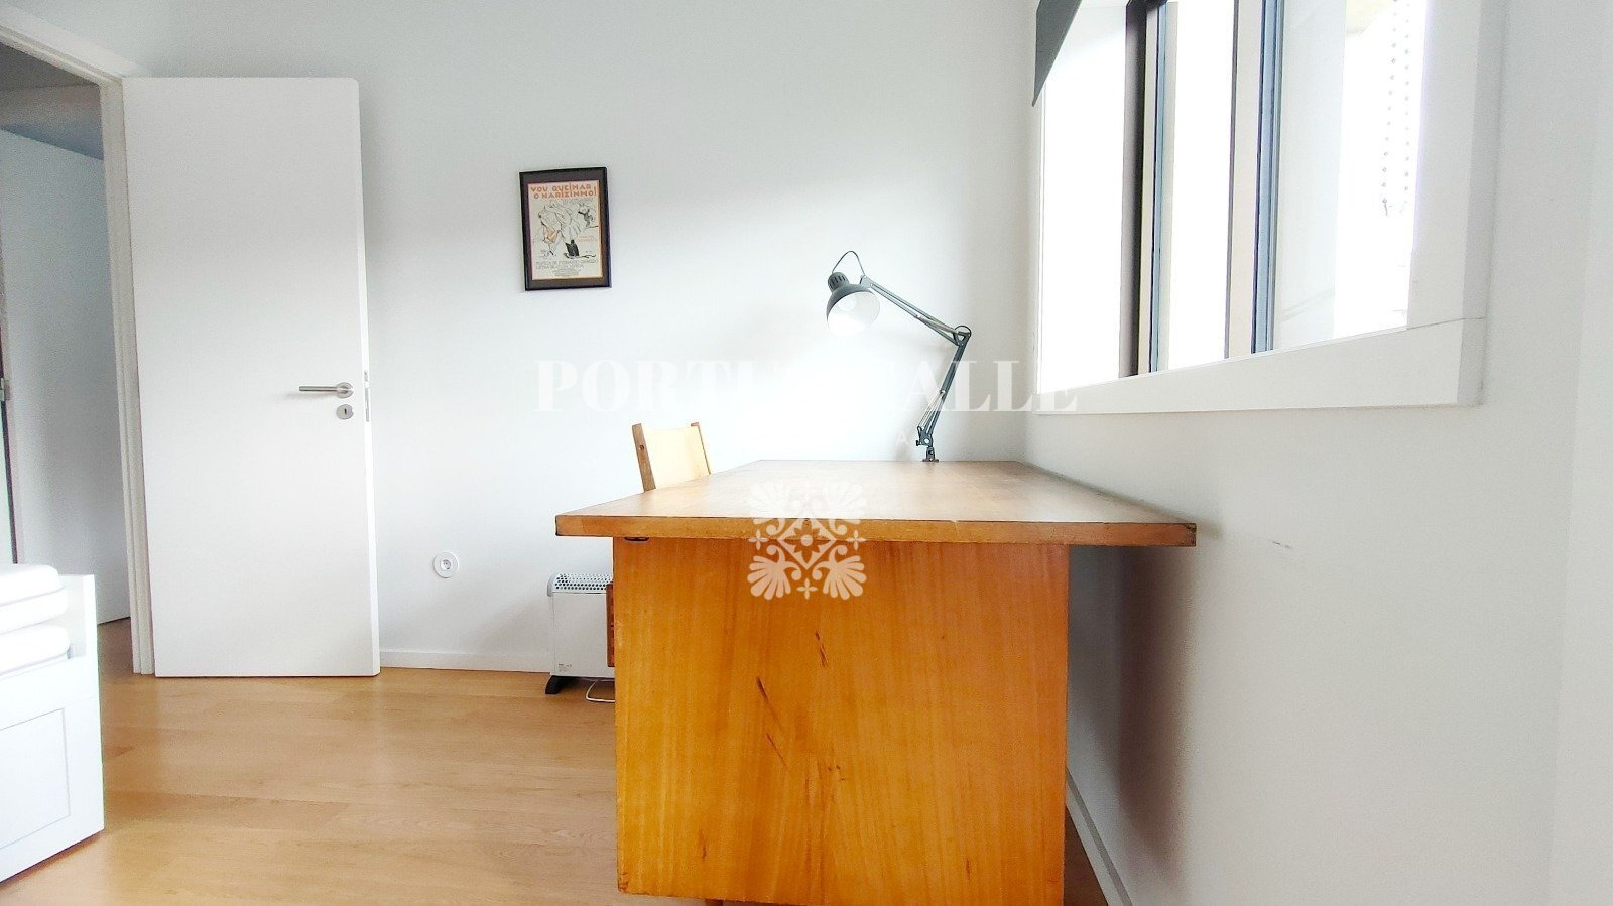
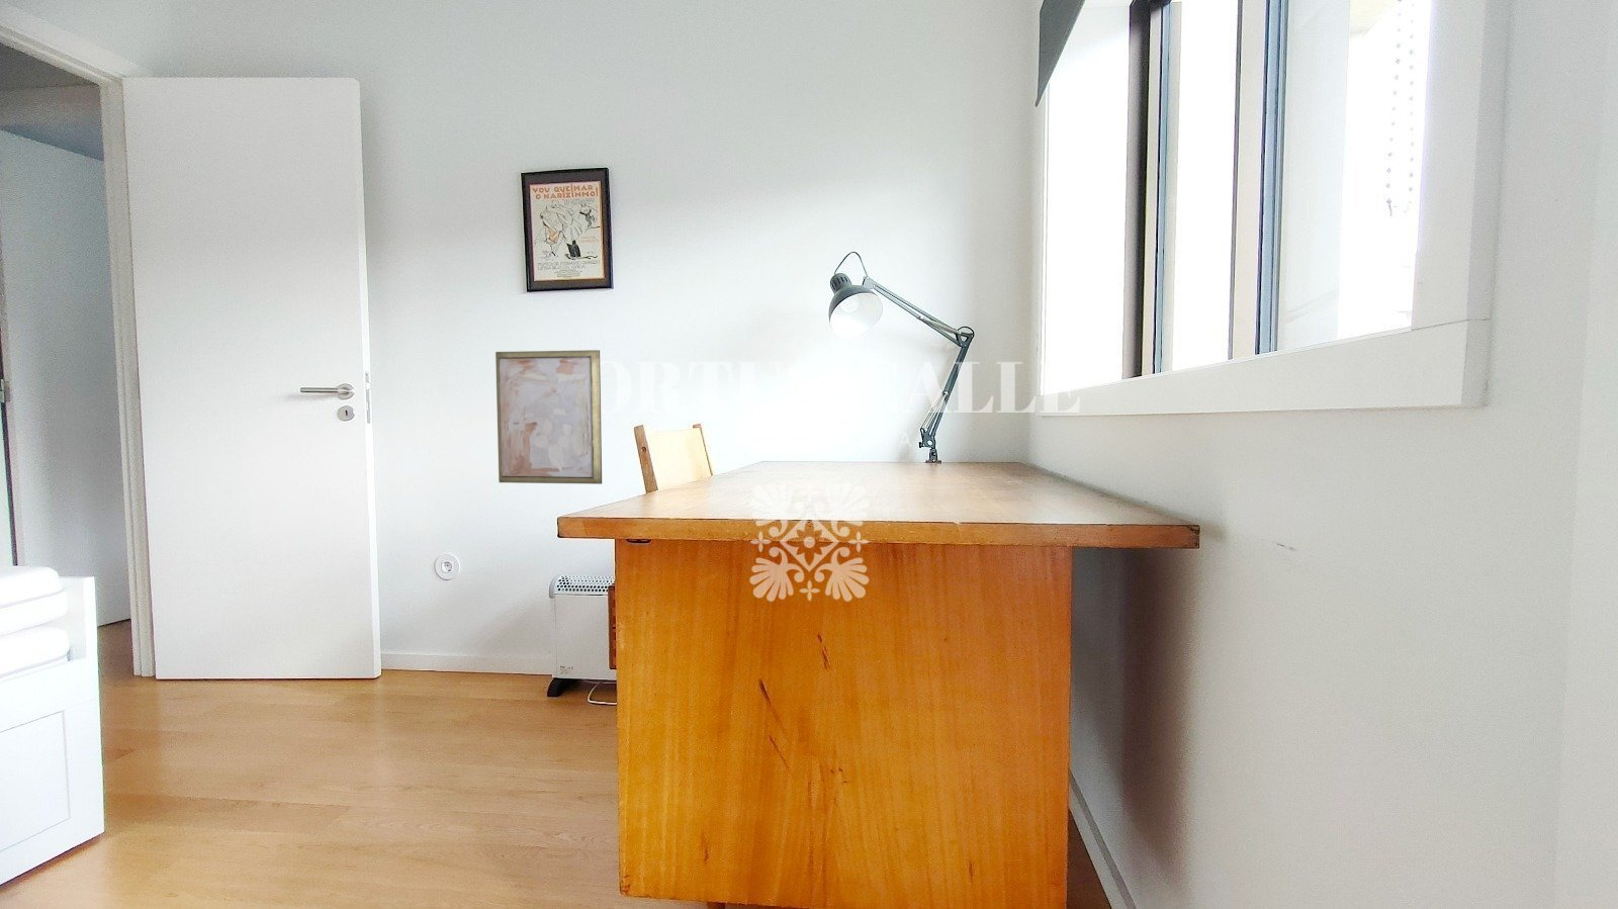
+ wall art [495,349,602,486]
